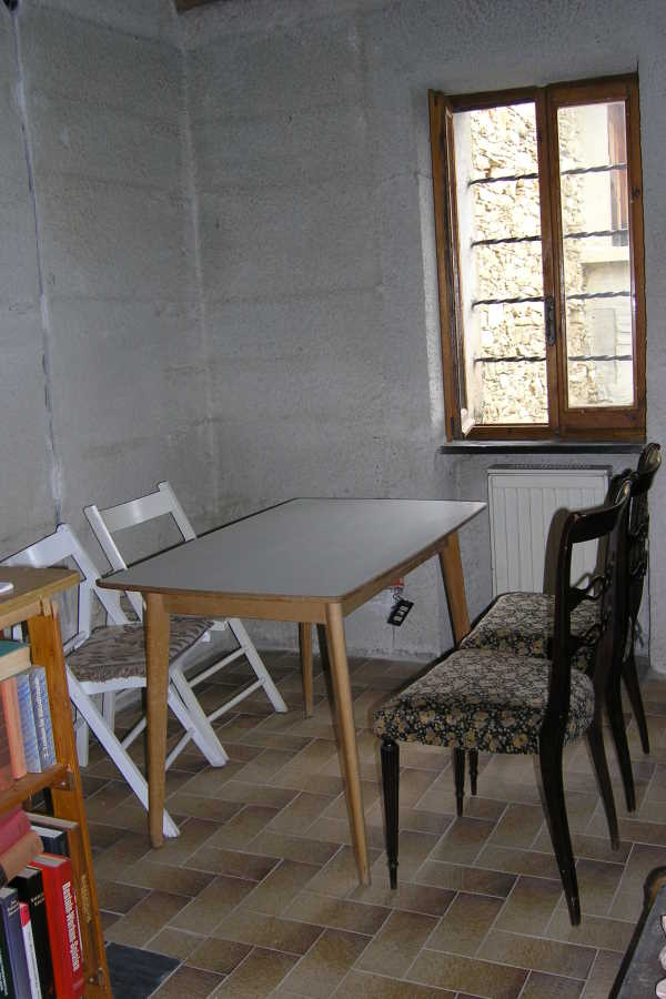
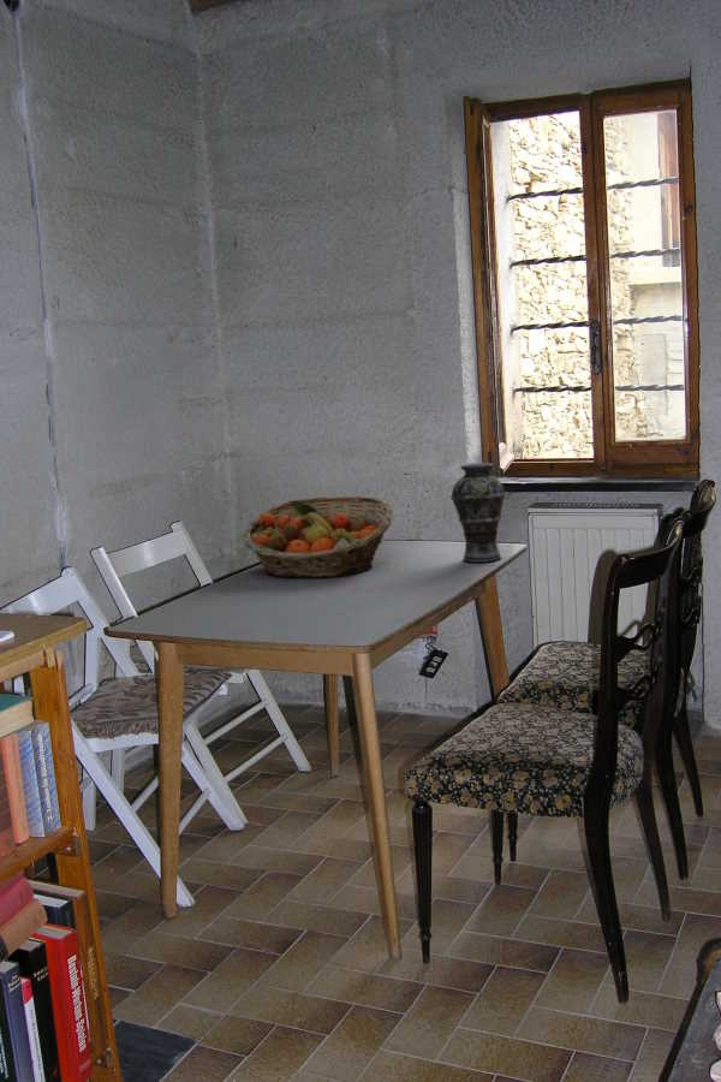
+ fruit basket [242,495,394,578]
+ vase [449,462,506,564]
